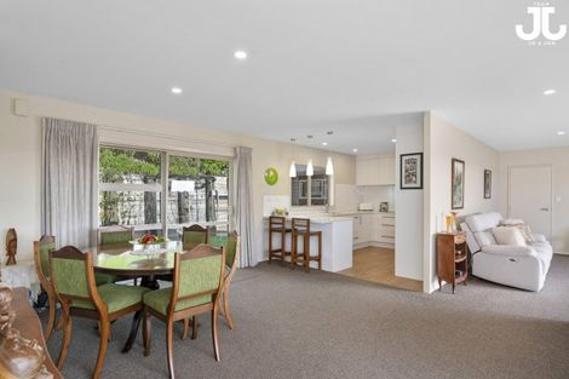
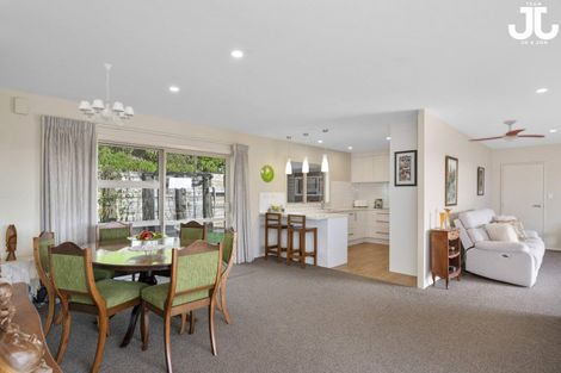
+ chandelier [78,63,136,126]
+ ceiling fan [469,119,547,143]
